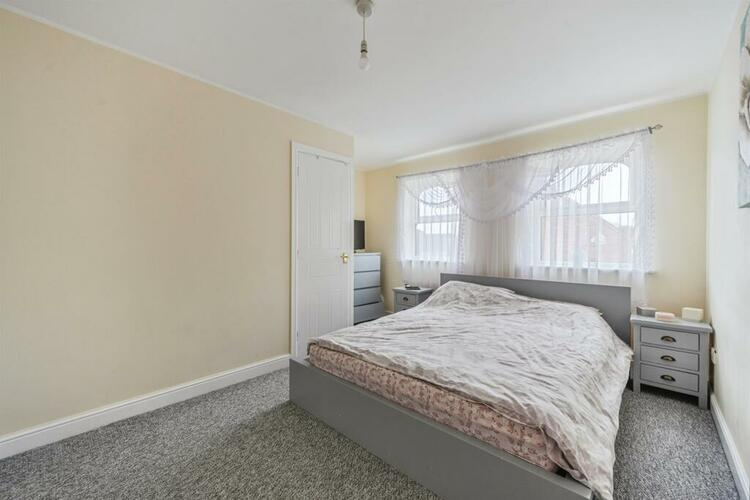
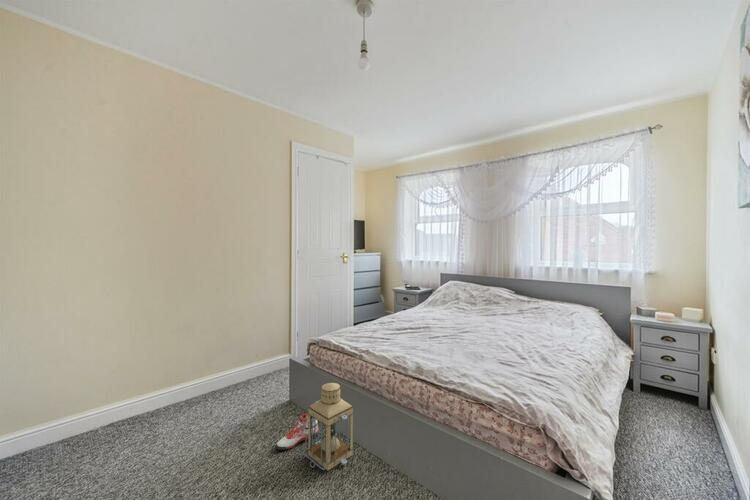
+ sneaker [275,413,319,451]
+ lantern [301,382,354,472]
